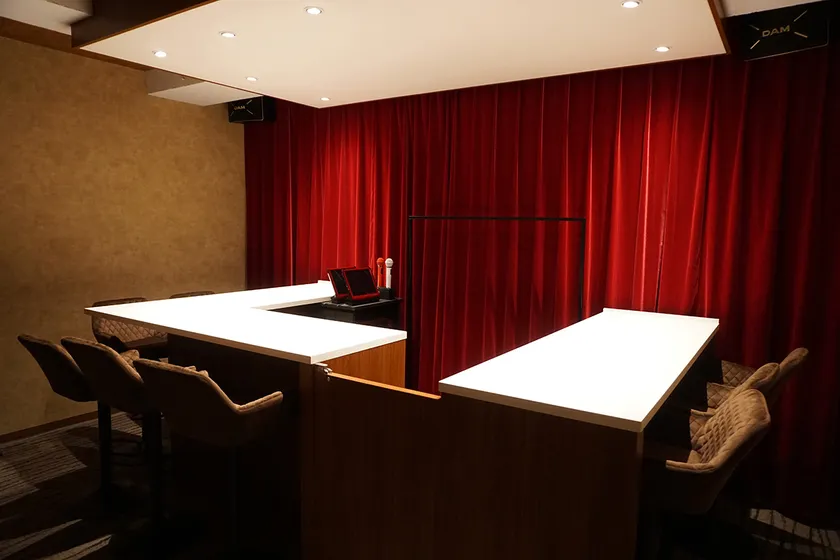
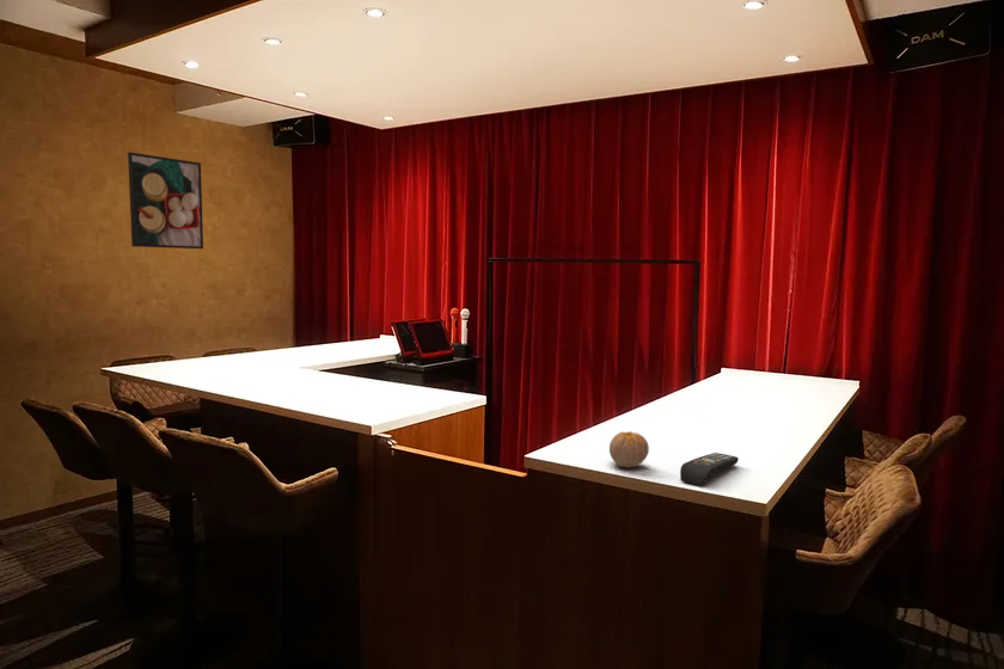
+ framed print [127,151,204,250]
+ fruit [608,430,650,468]
+ remote control [679,452,740,486]
